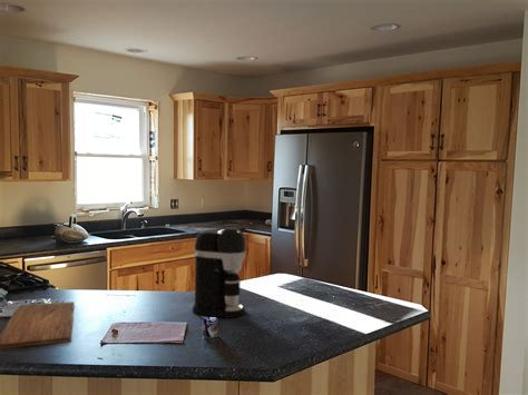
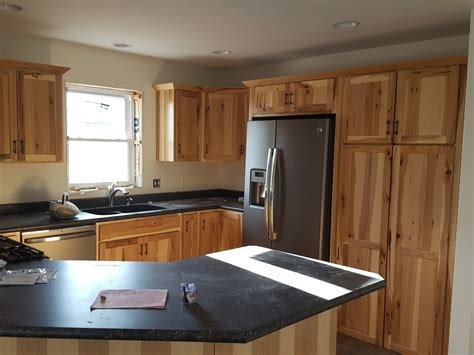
- coffee maker [192,226,247,319]
- cutting board [0,300,76,349]
